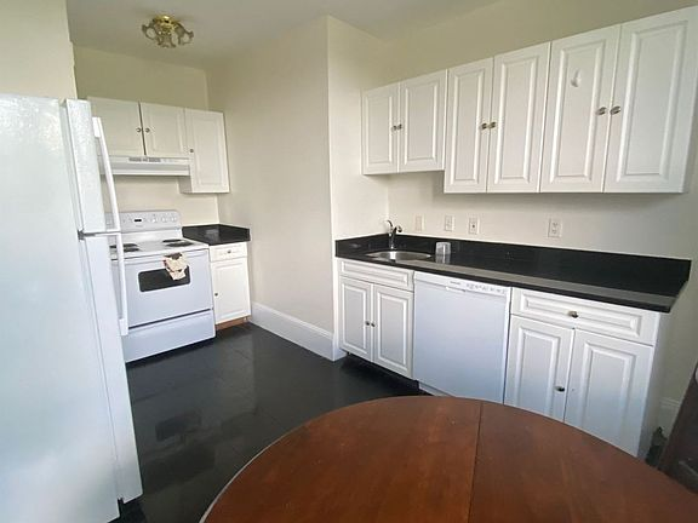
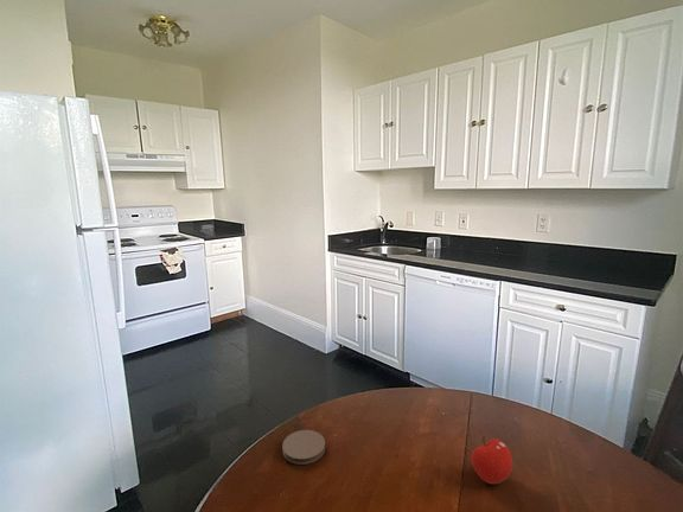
+ fruit [471,435,513,485]
+ coaster [281,429,326,466]
